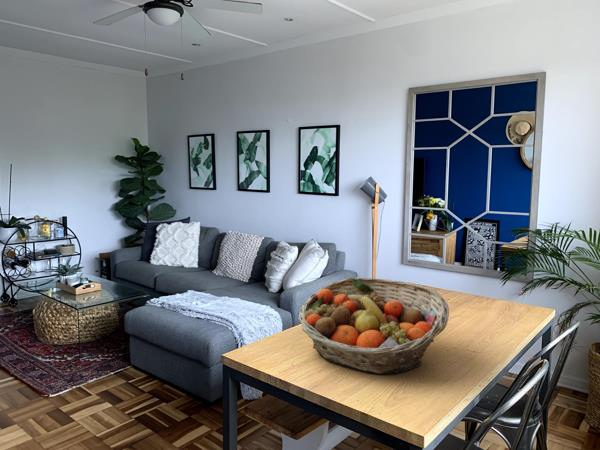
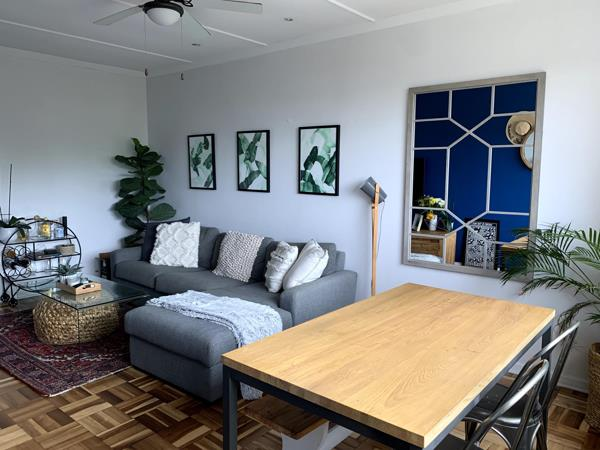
- fruit basket [297,277,450,375]
